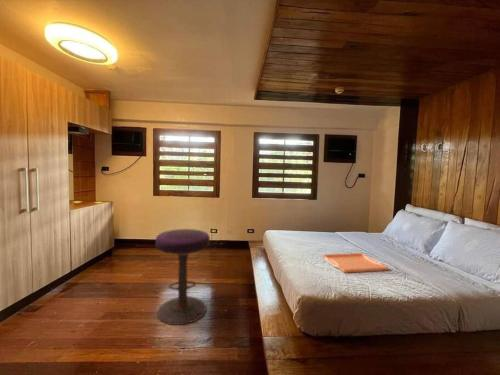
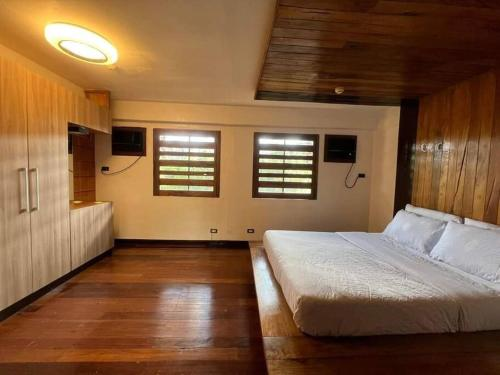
- serving tray [322,252,389,274]
- stool [154,228,211,326]
